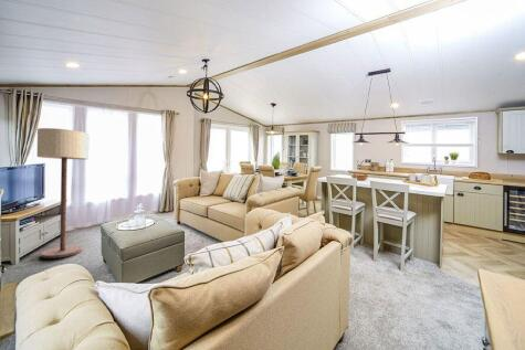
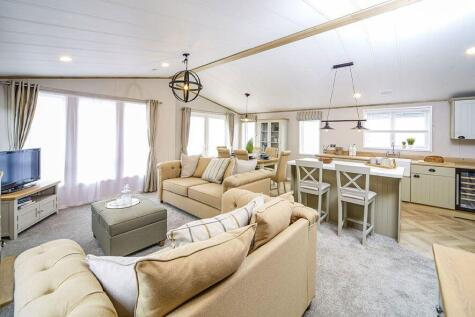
- floor lamp [36,127,91,259]
